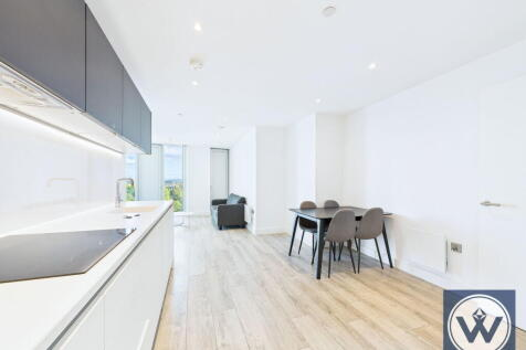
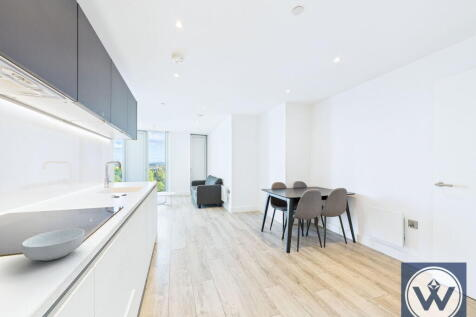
+ cereal bowl [21,228,86,262]
